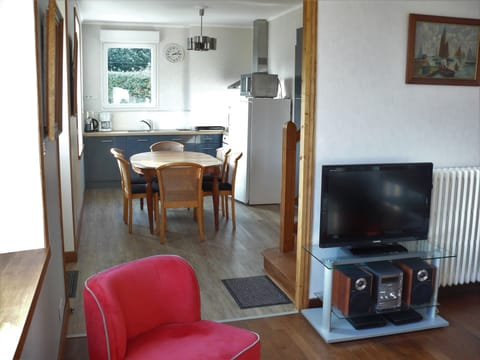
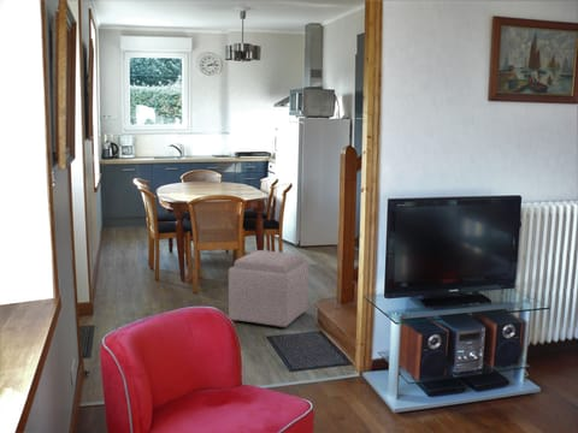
+ ottoman [228,249,309,328]
